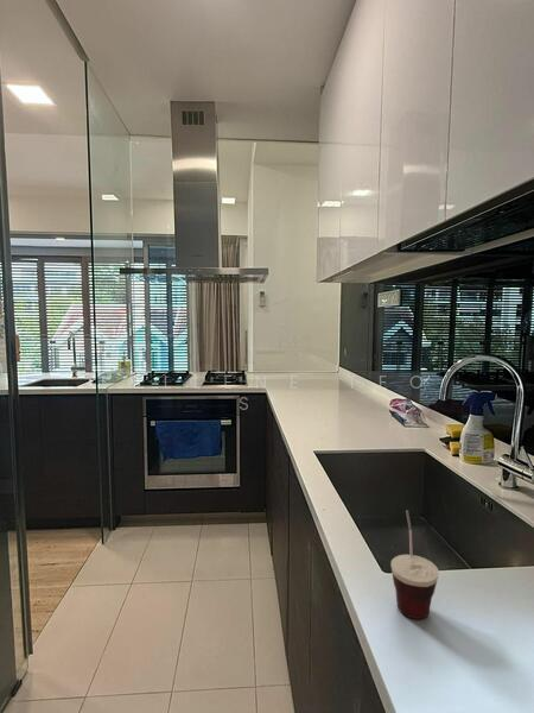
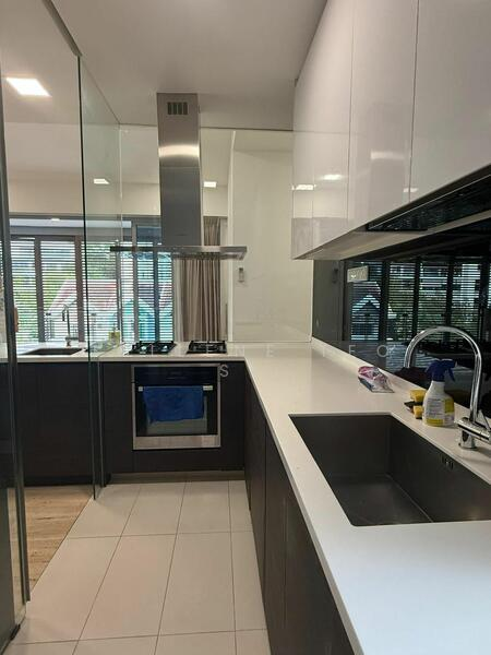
- cup [389,509,440,620]
